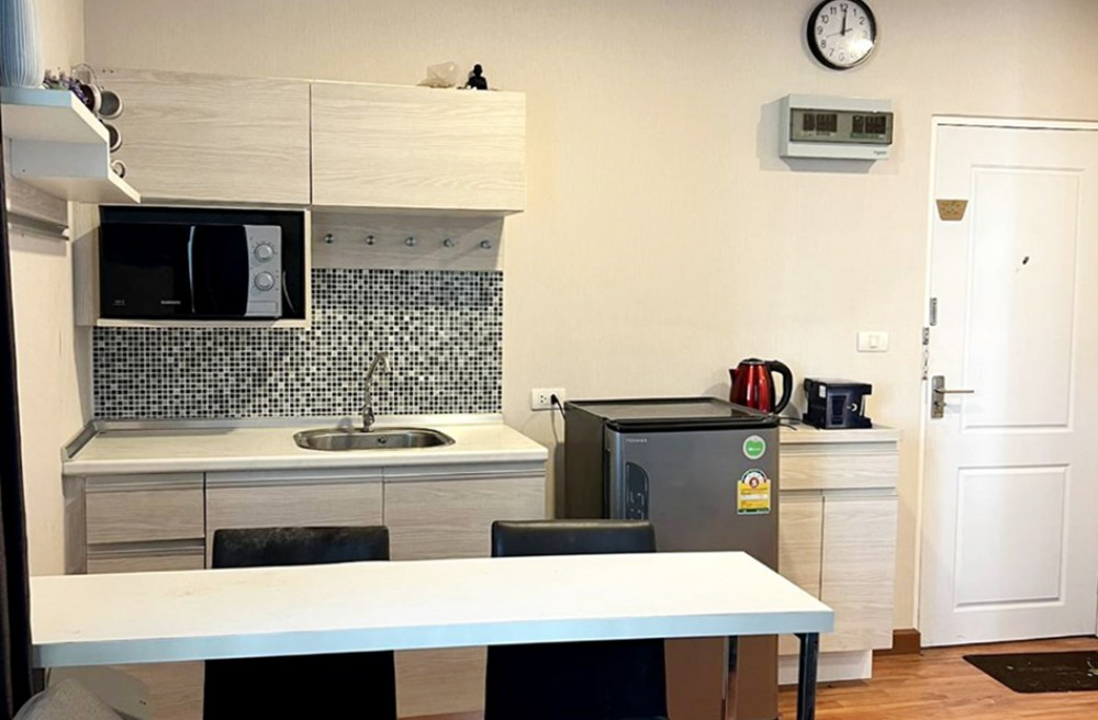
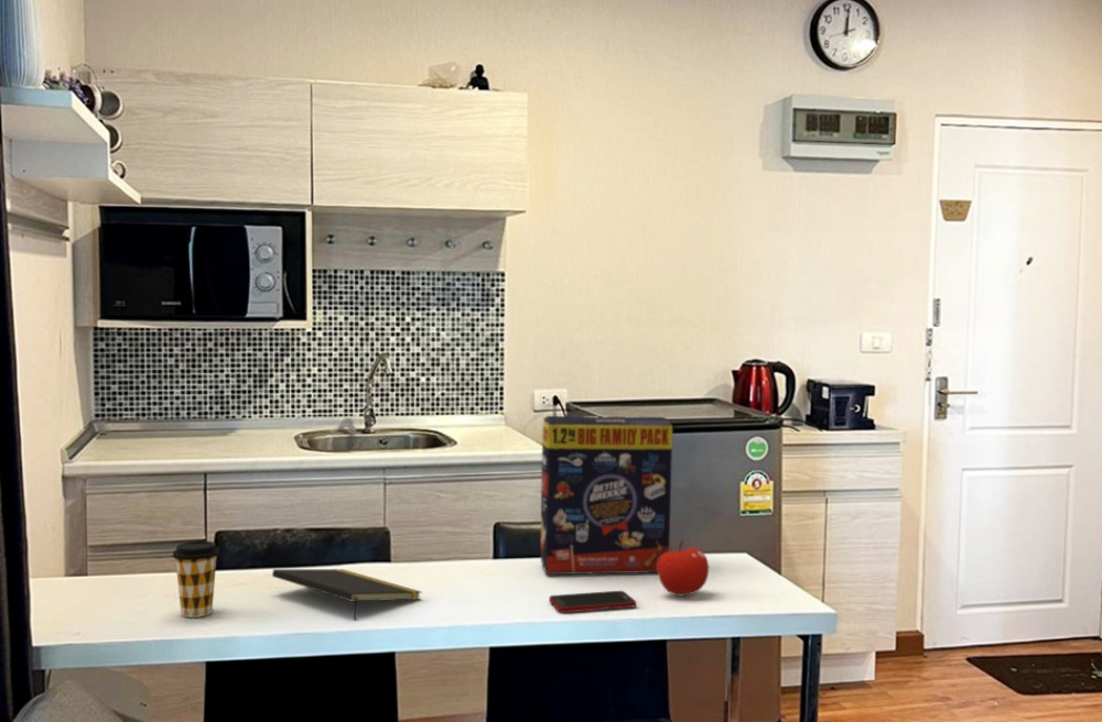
+ notepad [271,568,422,621]
+ cereal box [540,415,673,576]
+ fruit [657,539,710,598]
+ coffee cup [171,539,220,619]
+ cell phone [548,590,637,613]
